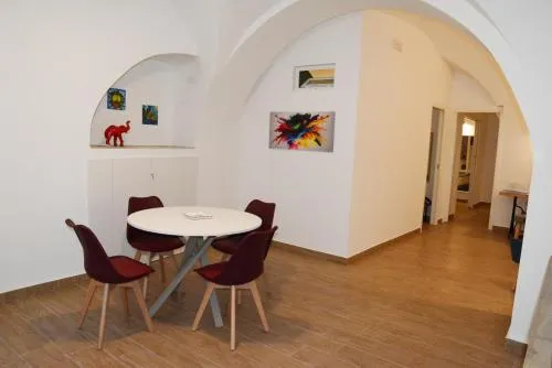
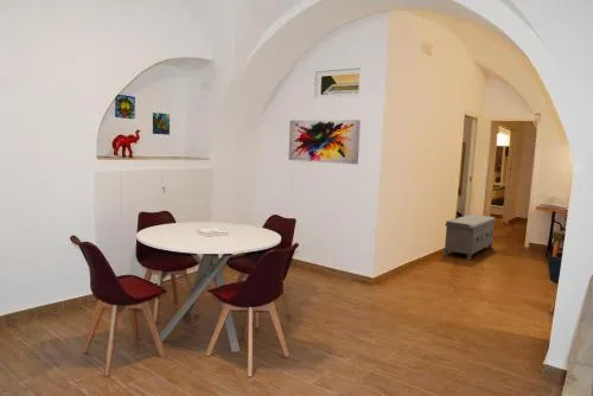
+ bench [441,213,497,261]
